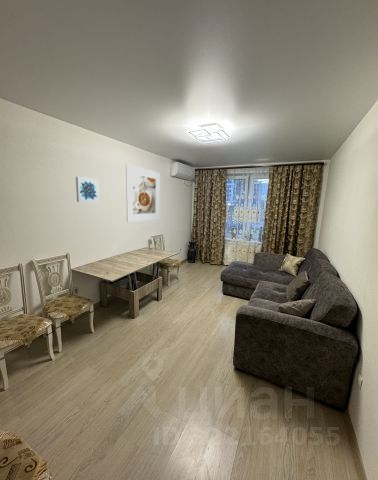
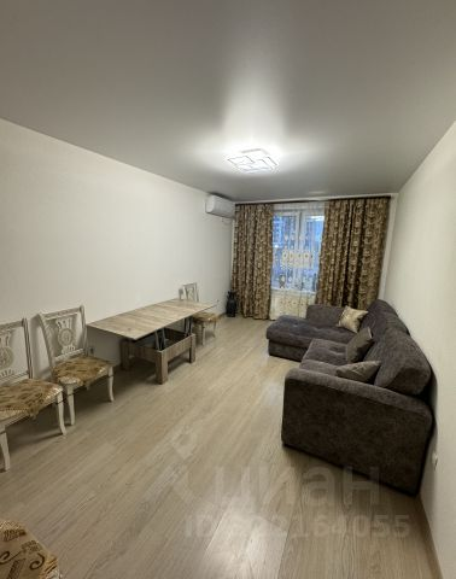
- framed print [125,163,161,223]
- wall art [75,176,100,203]
